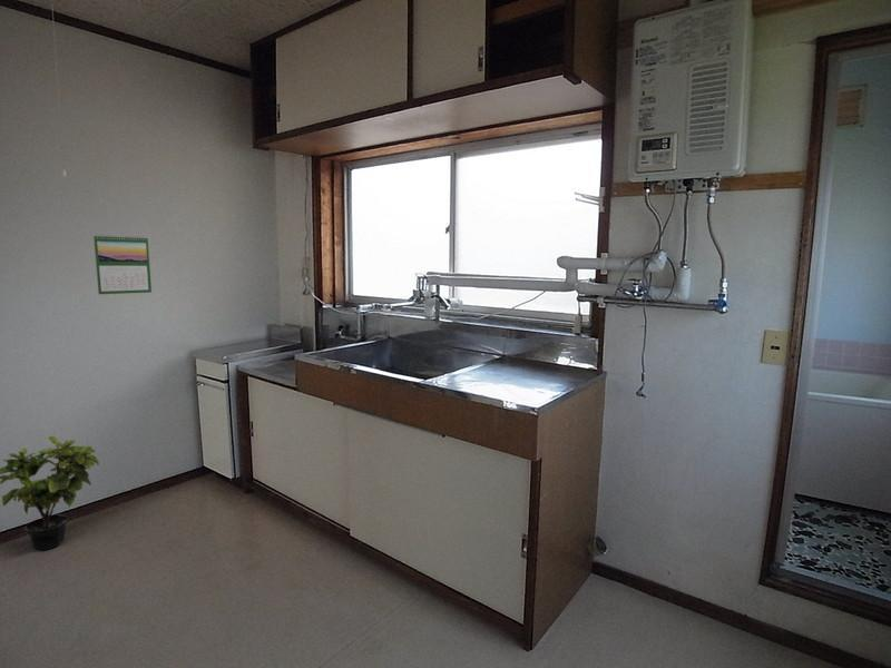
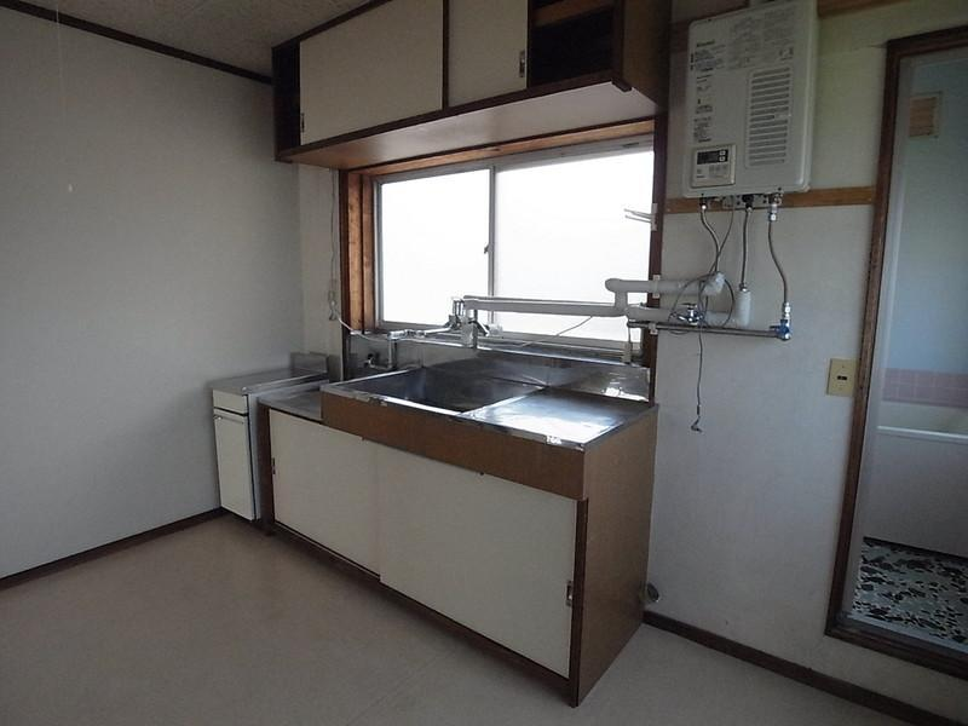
- potted plant [0,435,100,551]
- calendar [92,234,153,295]
